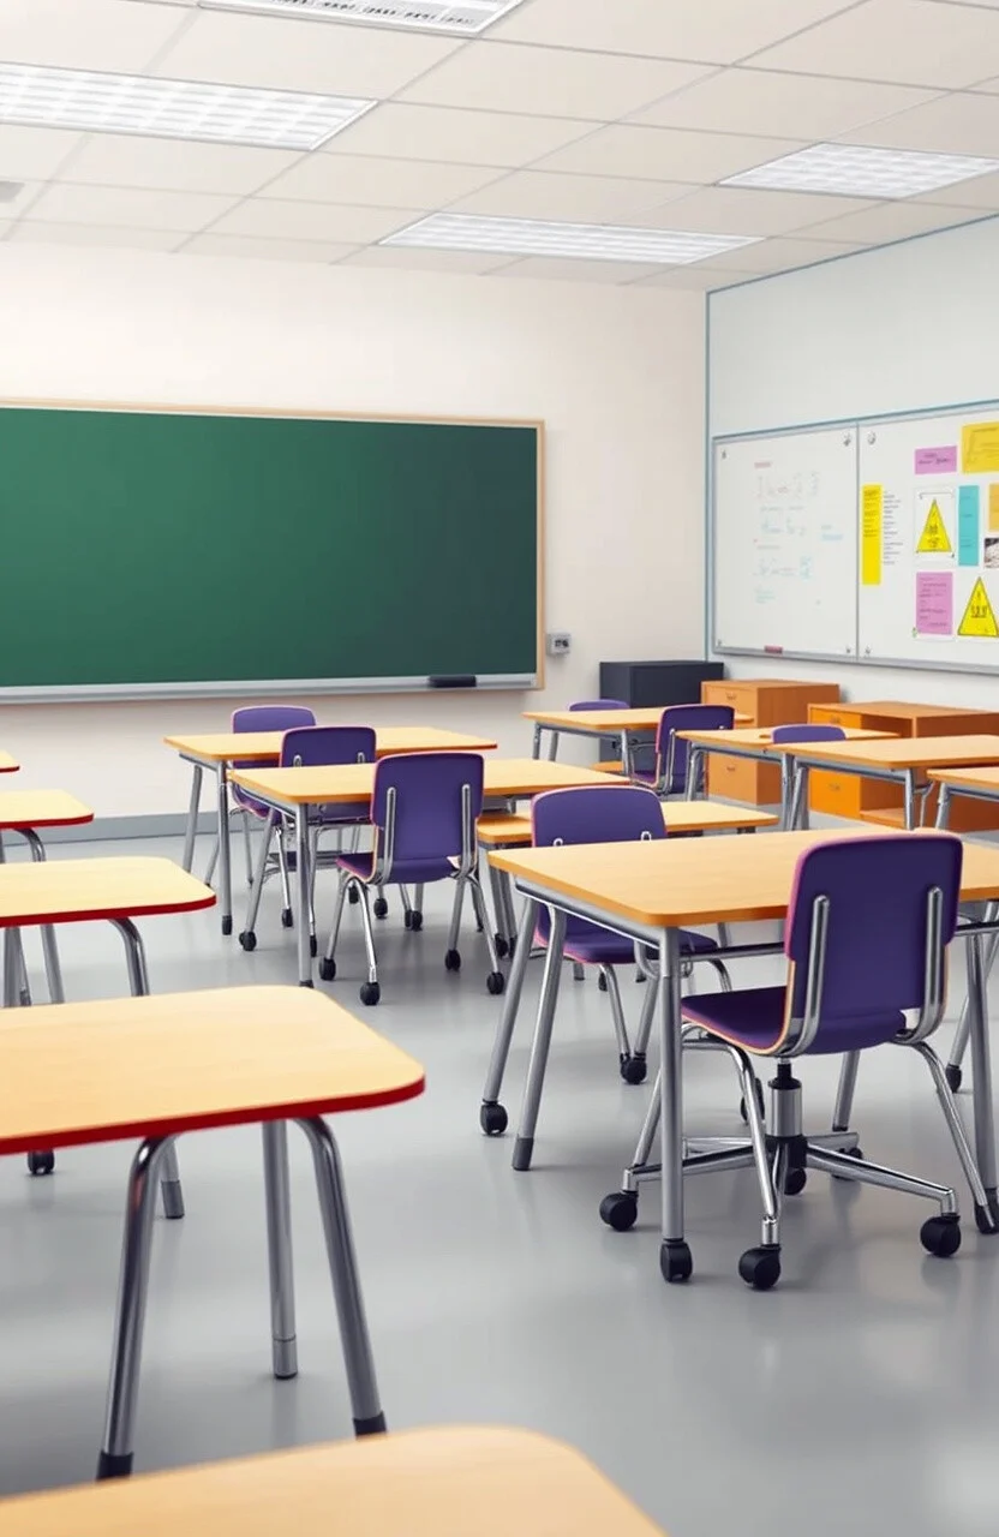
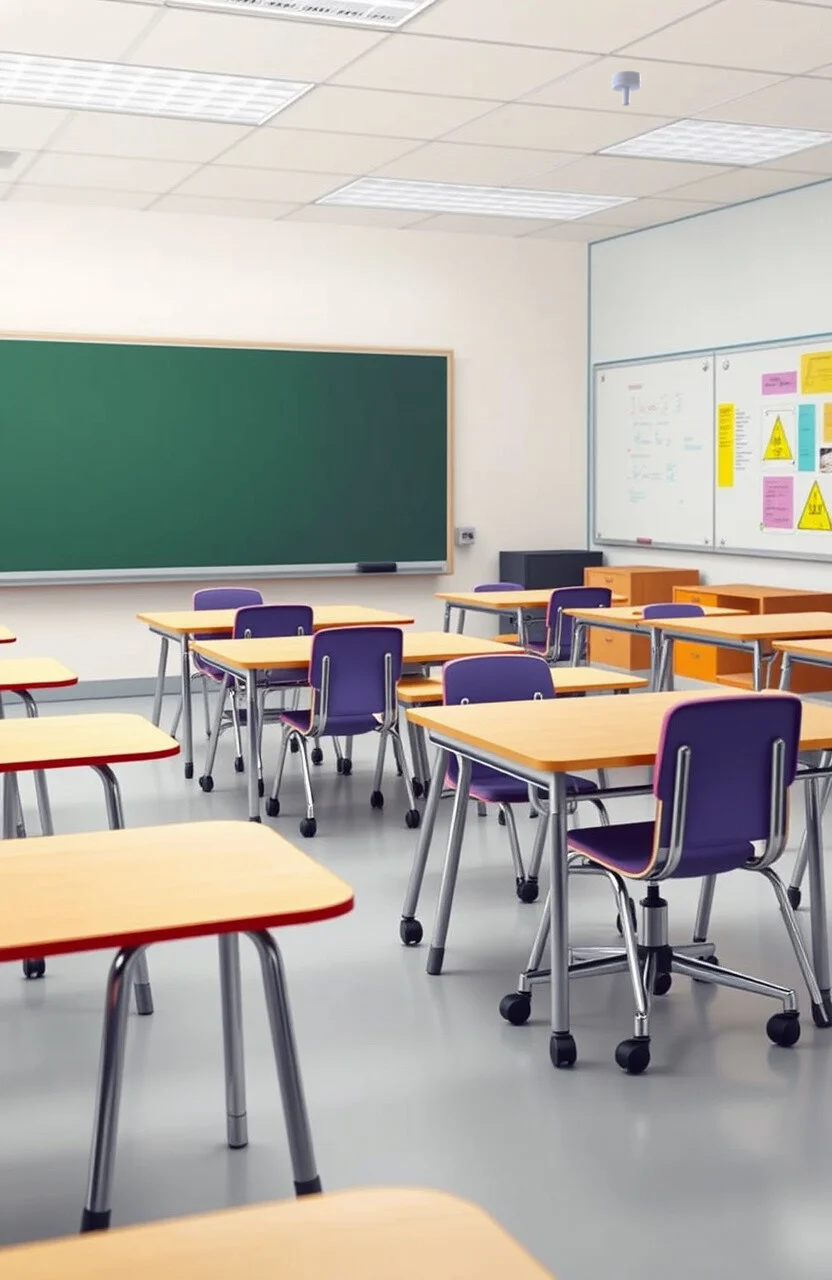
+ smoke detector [611,70,642,107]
